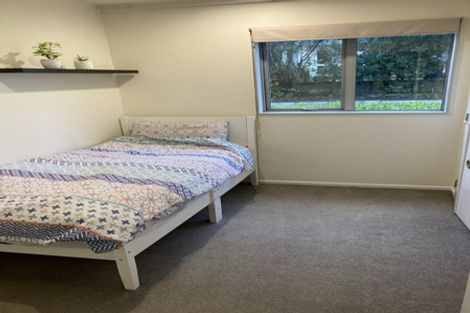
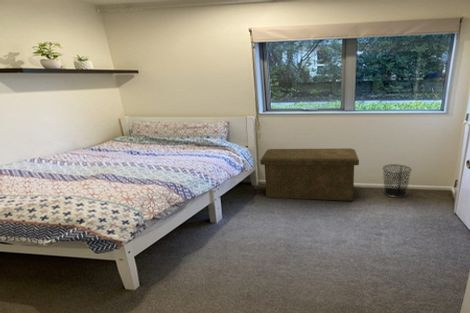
+ storage bench [259,147,360,202]
+ waste bin [382,163,413,199]
